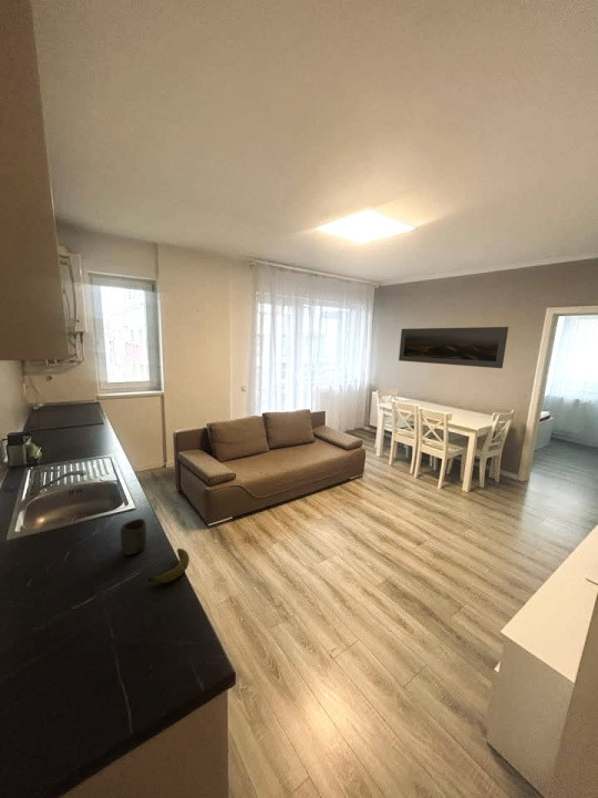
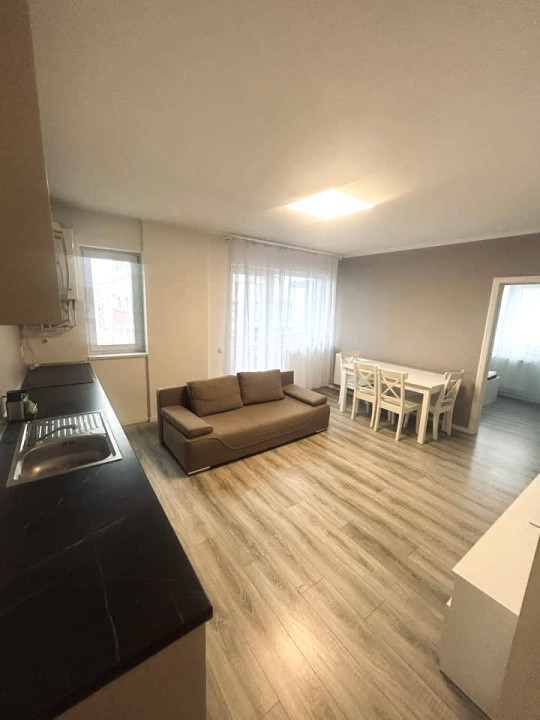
- cup [120,518,147,556]
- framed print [398,326,509,369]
- fruit [147,548,190,584]
